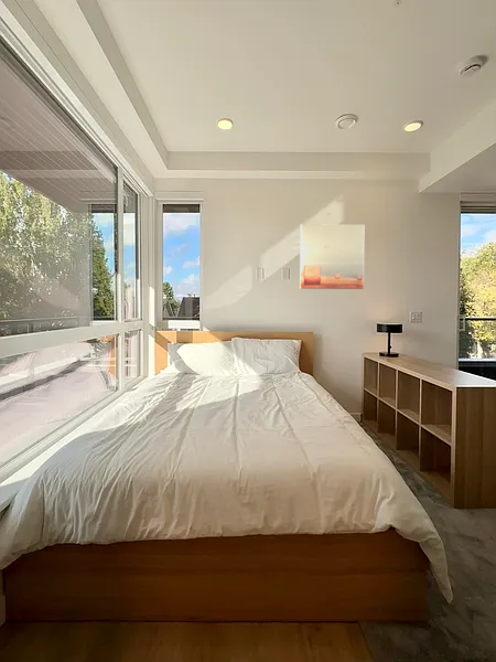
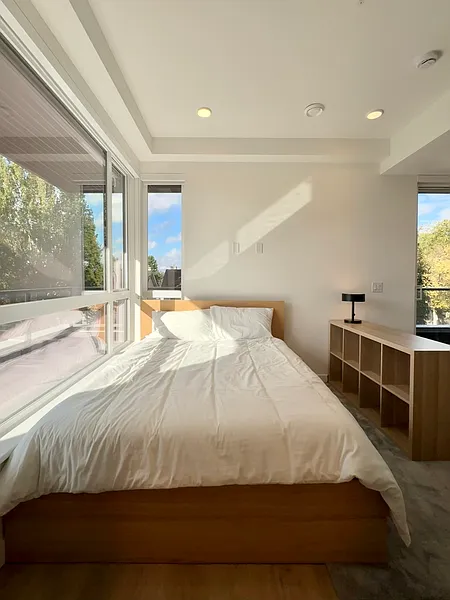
- wall art [299,223,366,290]
